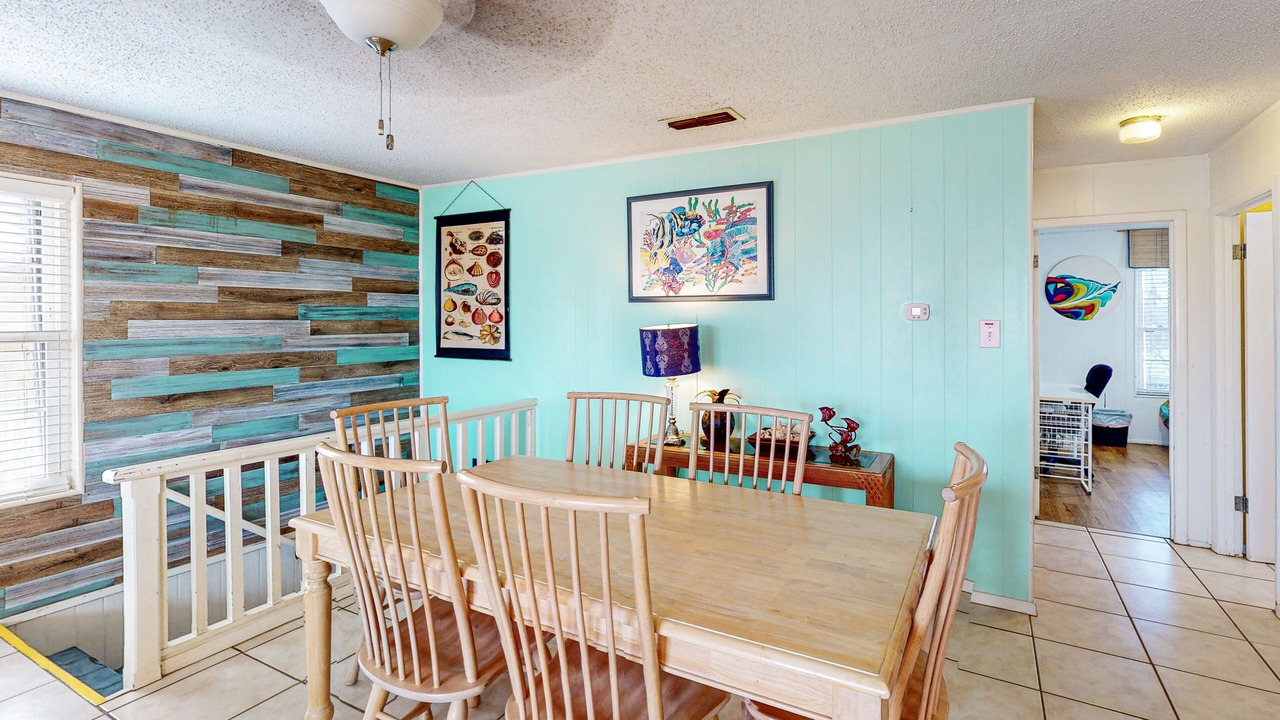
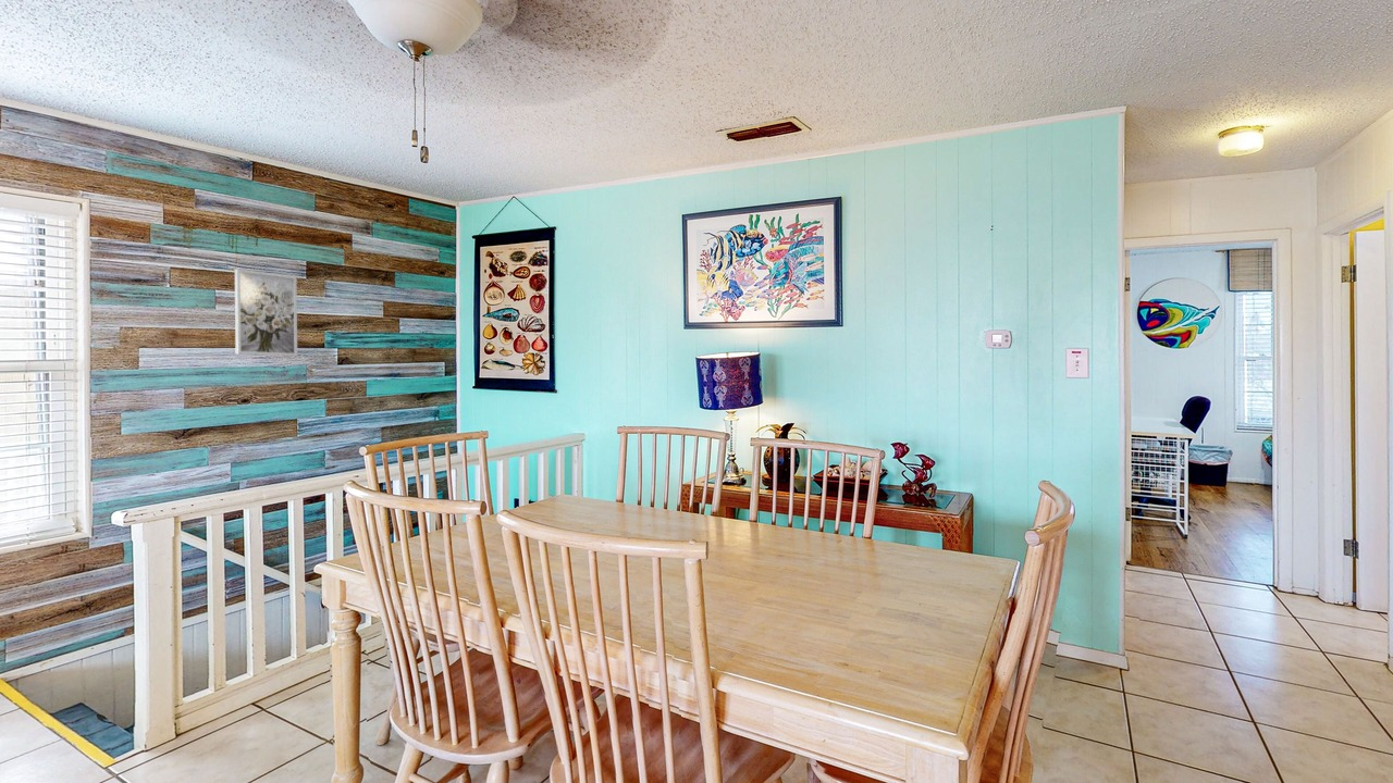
+ wall art [234,268,298,357]
